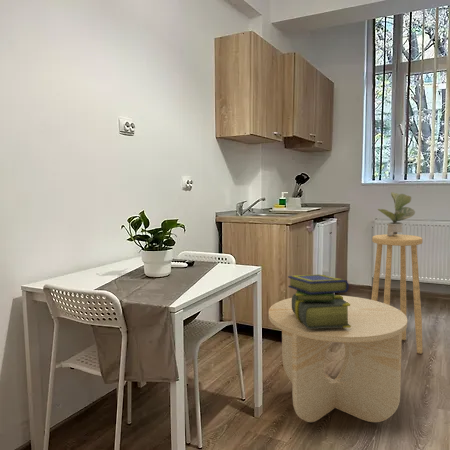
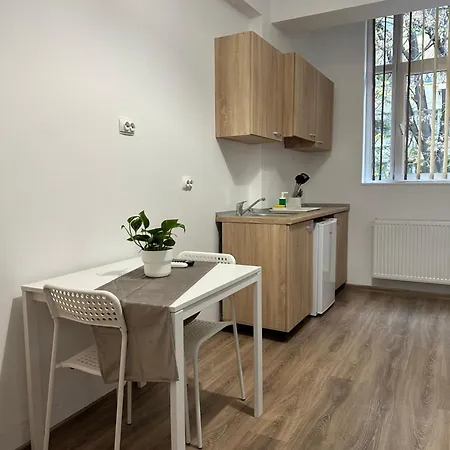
- potted plant [377,191,416,236]
- stack of books [287,273,351,329]
- stool [371,233,424,355]
- side table [268,295,408,423]
